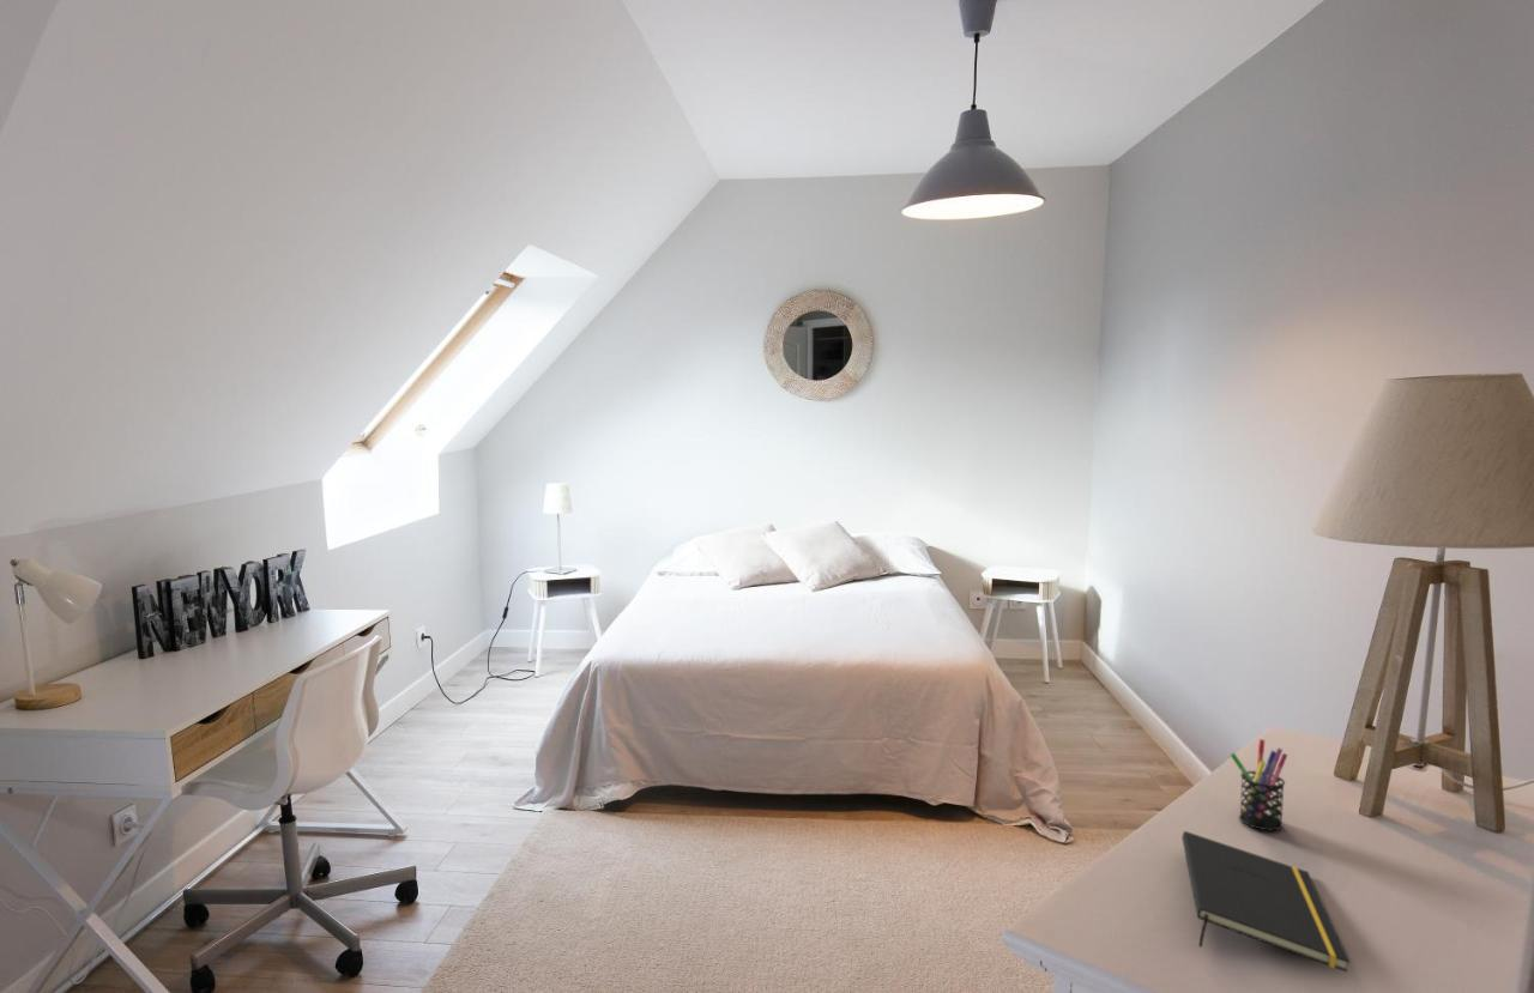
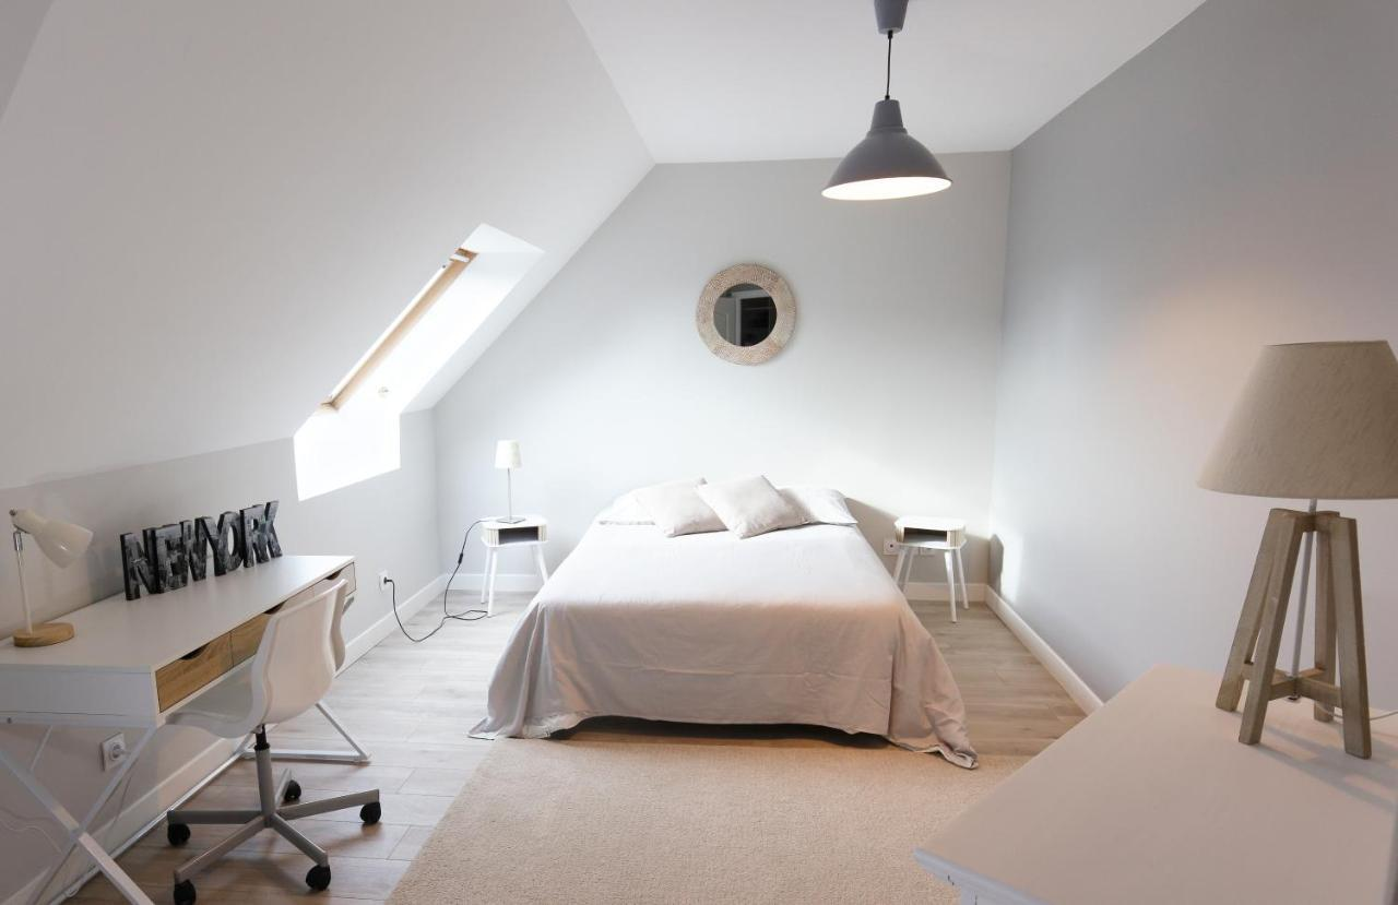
- pen holder [1228,738,1288,831]
- notepad [1180,830,1351,973]
